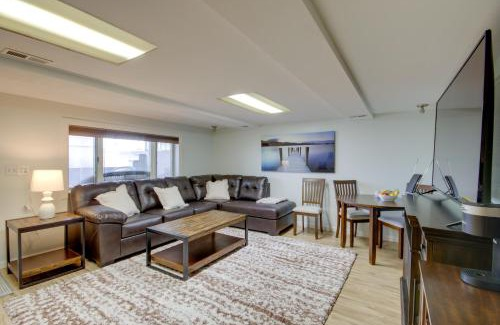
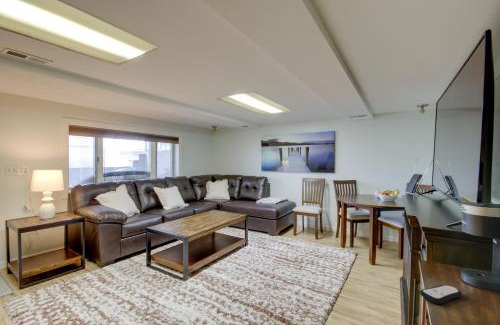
+ remote control [419,284,463,305]
